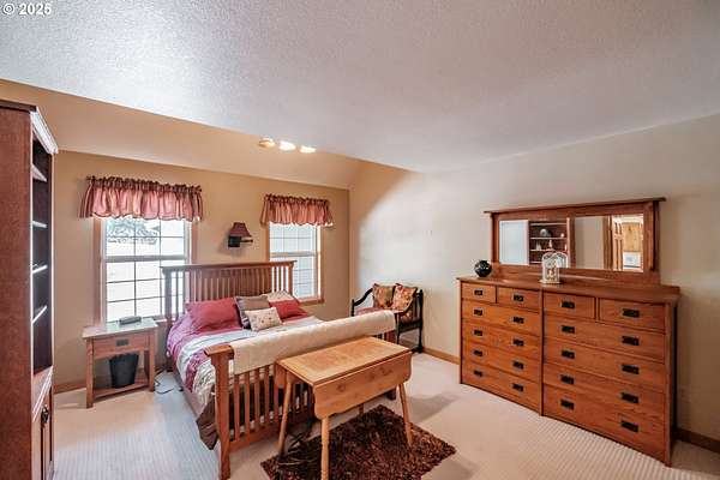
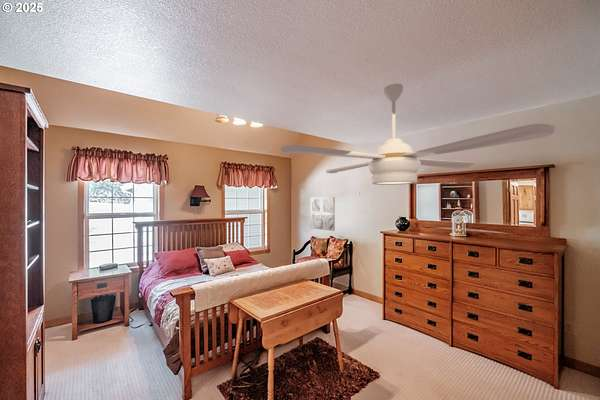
+ ceiling fan [280,83,556,186]
+ wall art [310,196,336,232]
